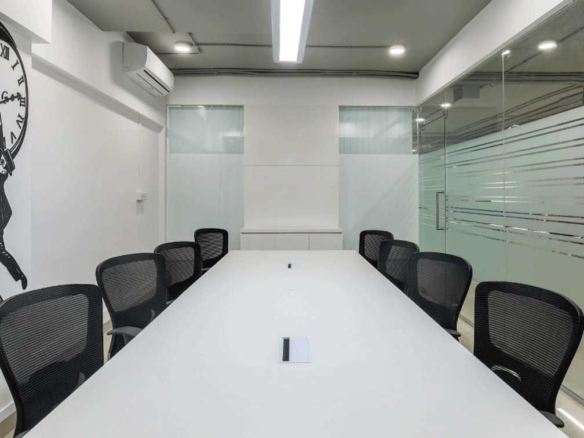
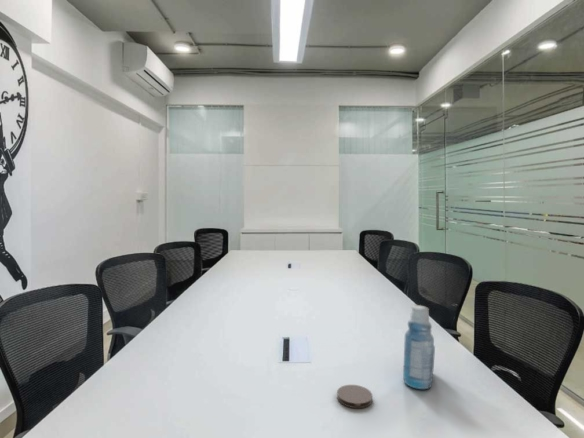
+ bottle [402,303,436,390]
+ coaster [336,384,373,409]
